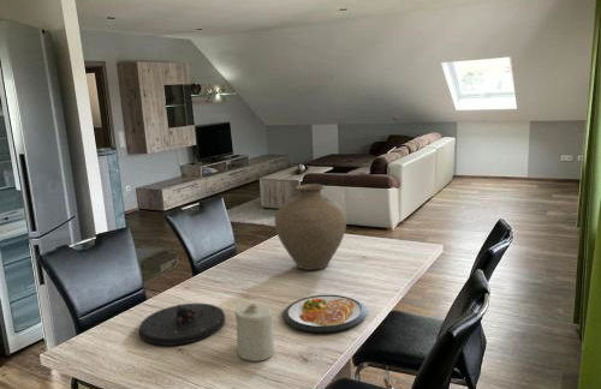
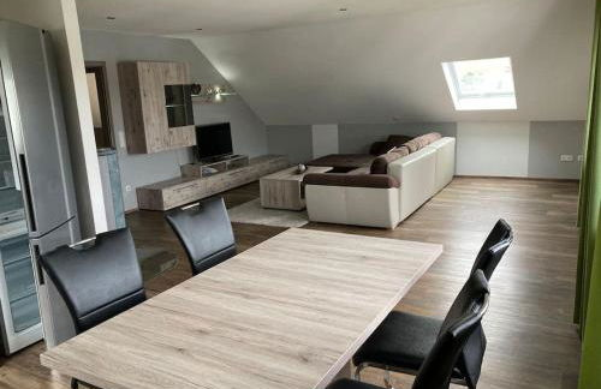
- vase [274,182,347,271]
- plate [138,303,226,346]
- candle [234,303,275,363]
- dish [282,294,368,334]
